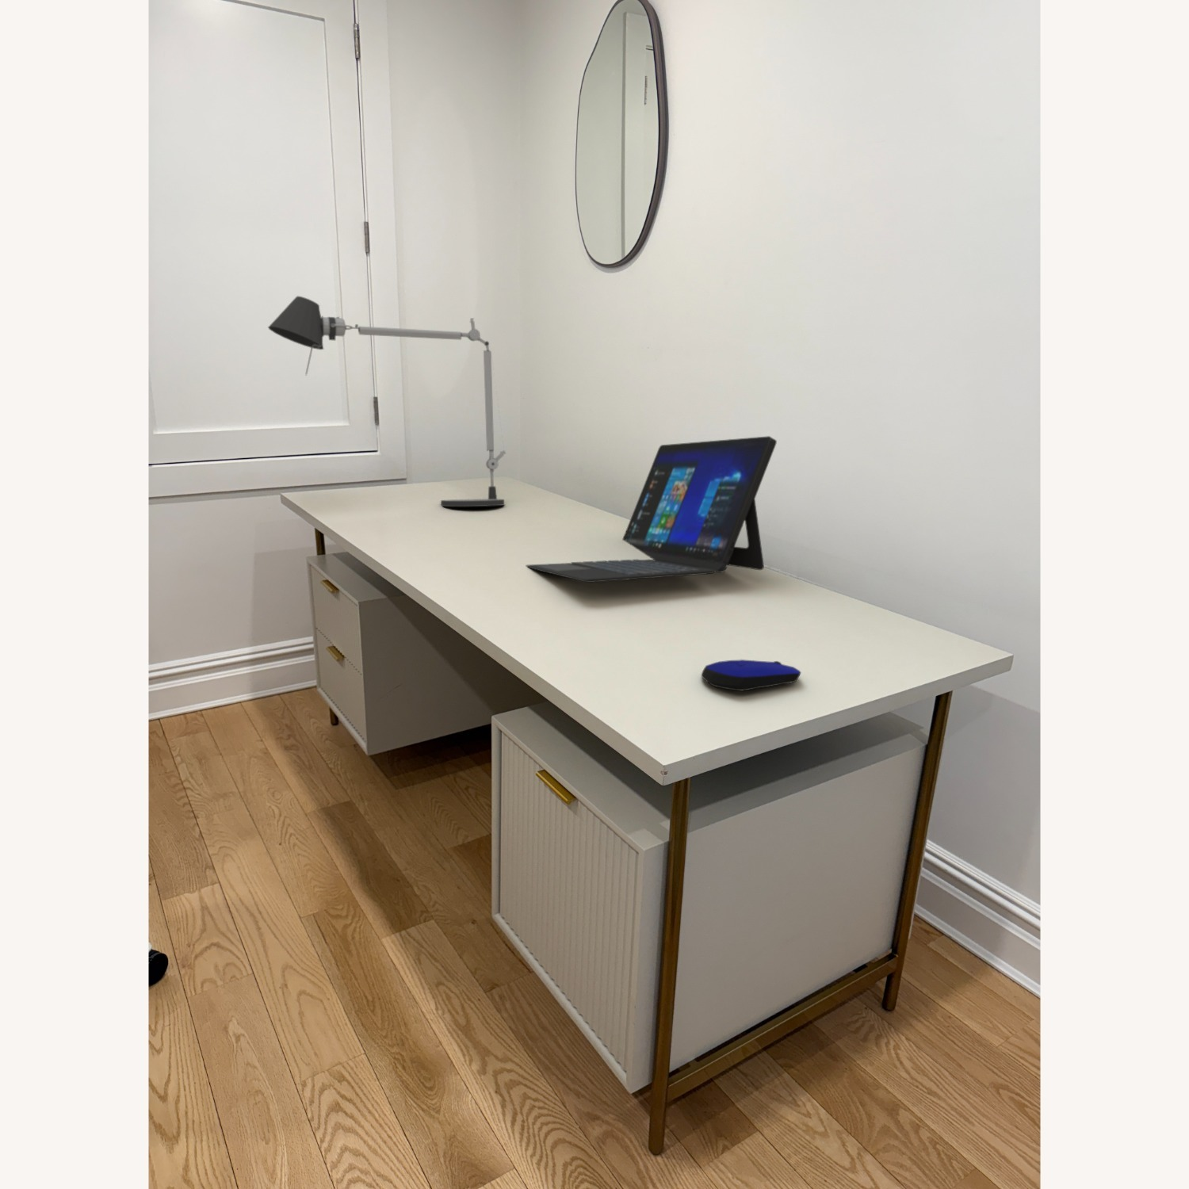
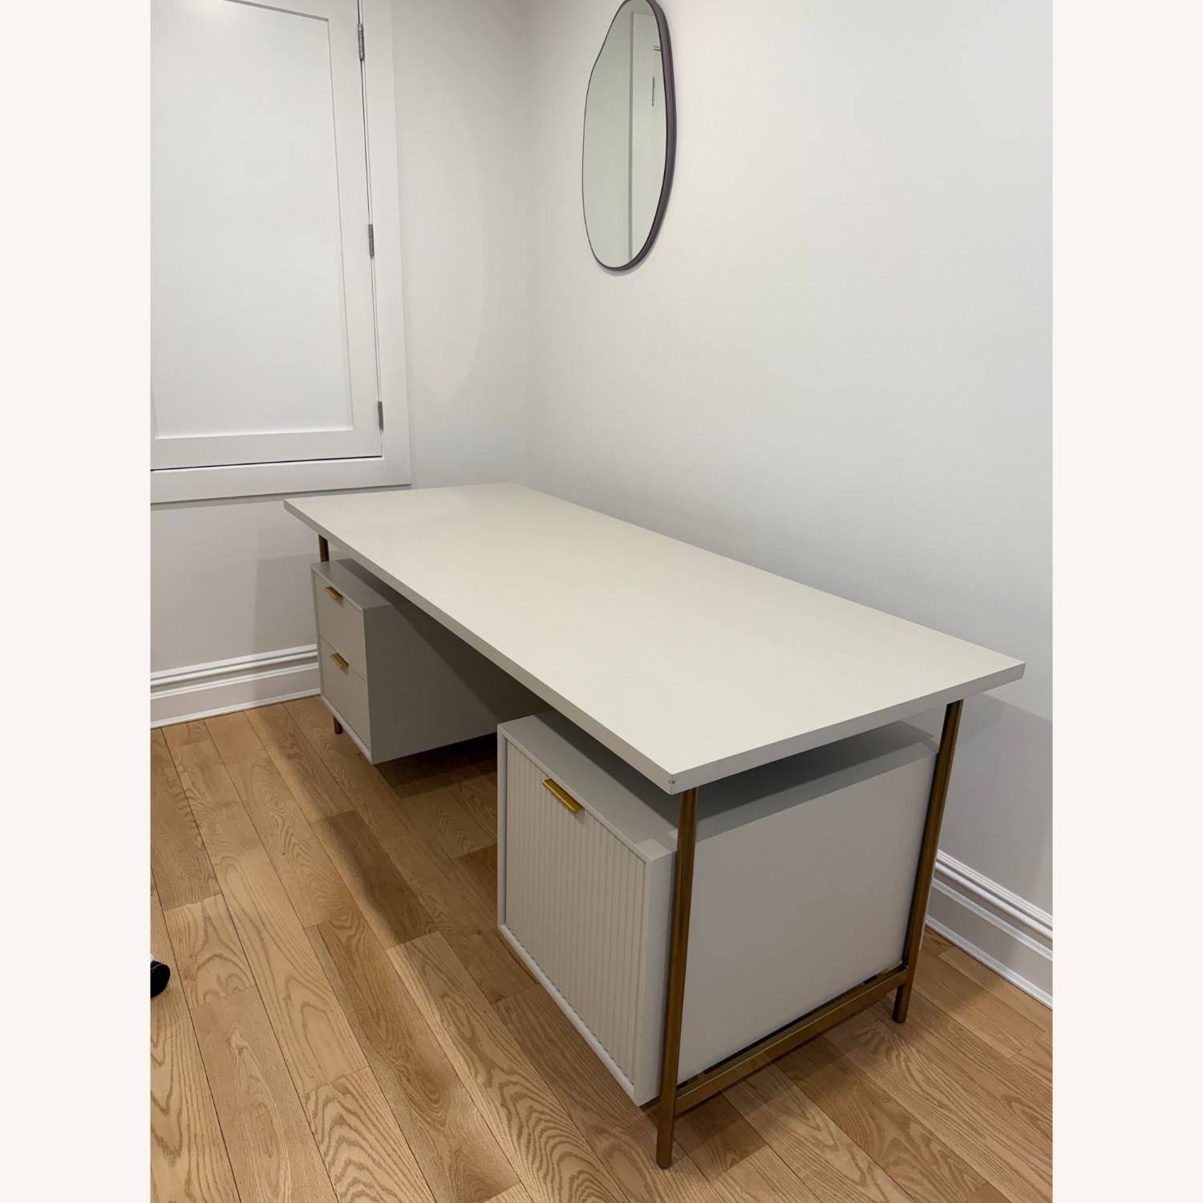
- computer mouse [701,659,802,692]
- desk lamp [267,296,506,507]
- laptop [525,436,777,584]
